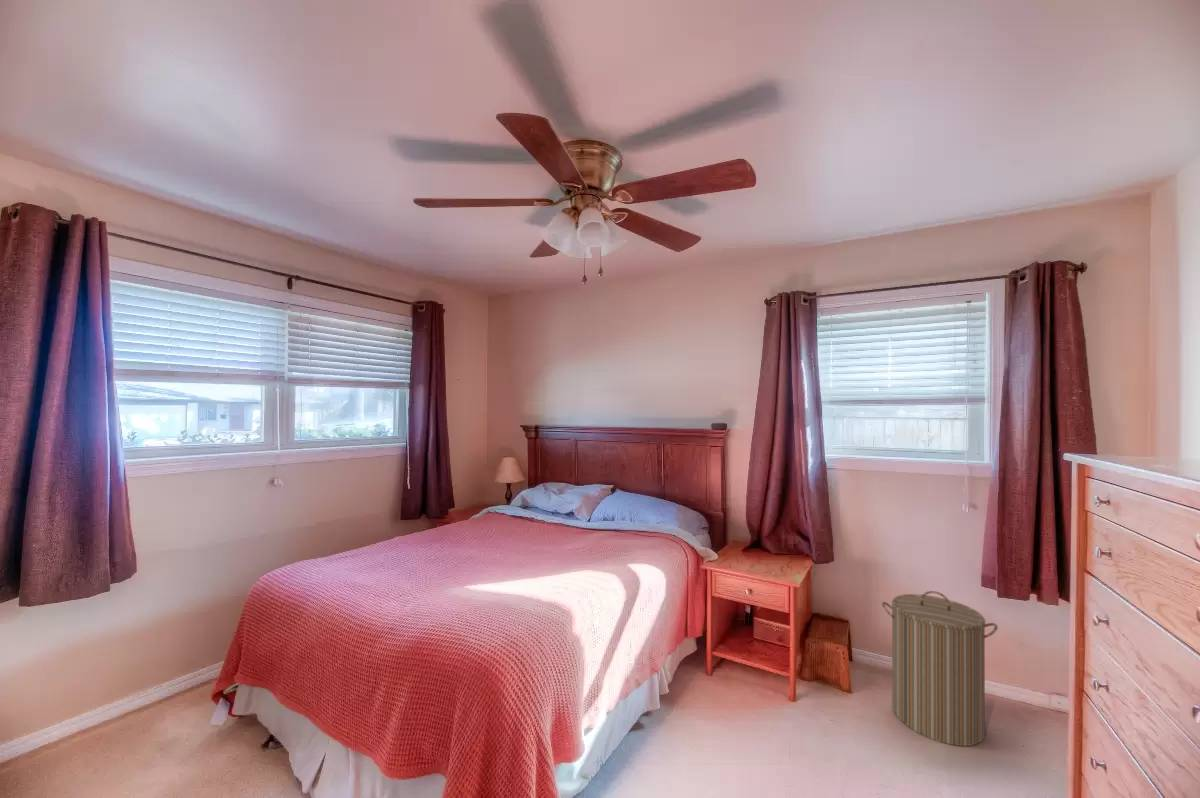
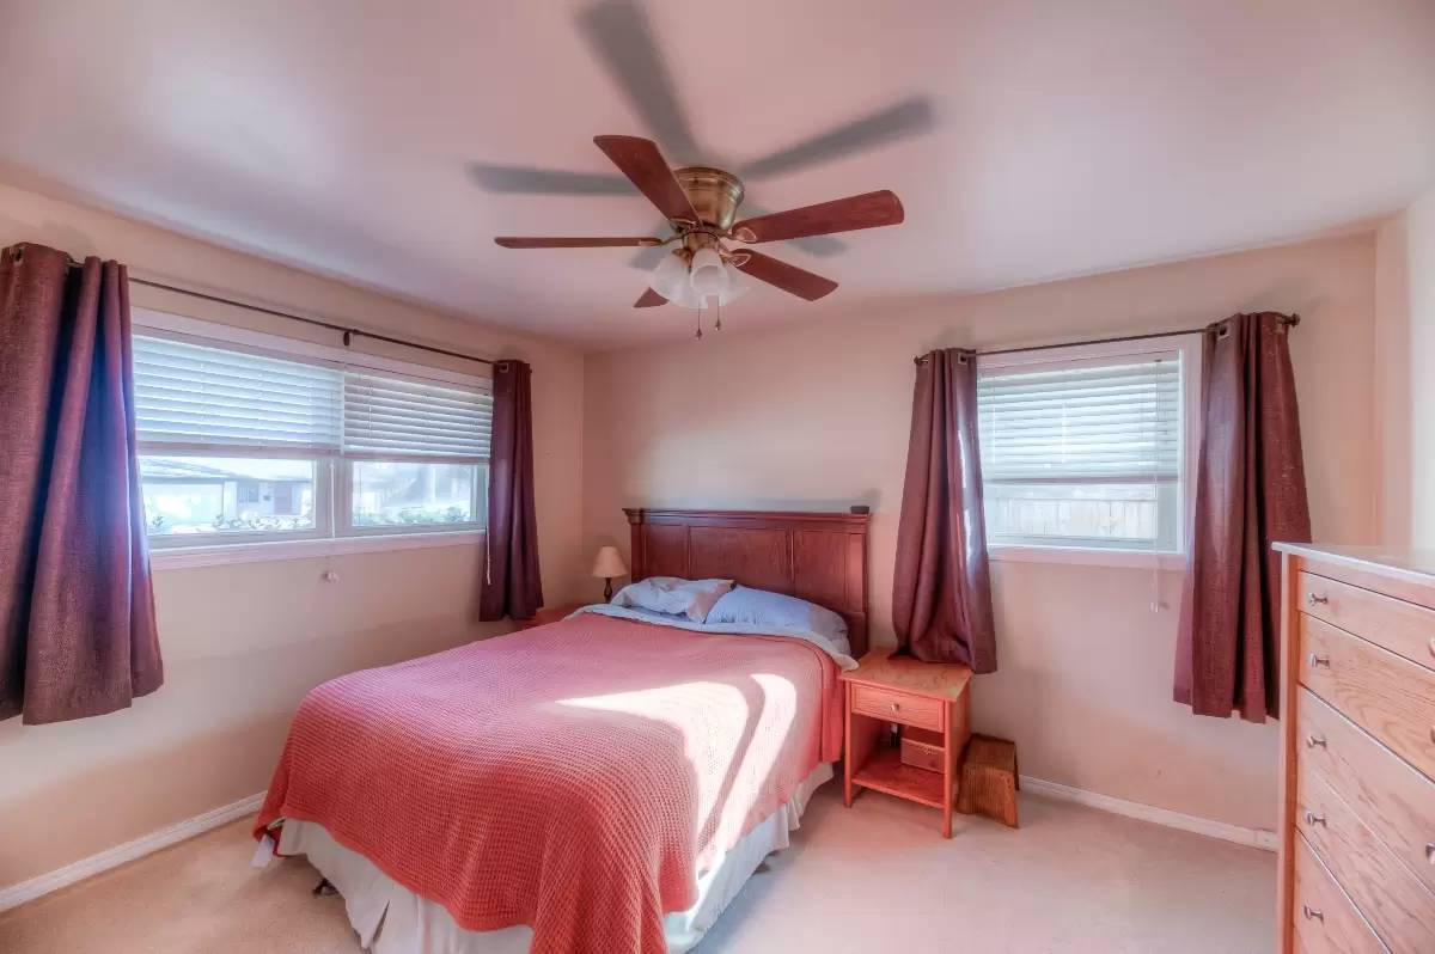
- laundry hamper [881,590,999,747]
